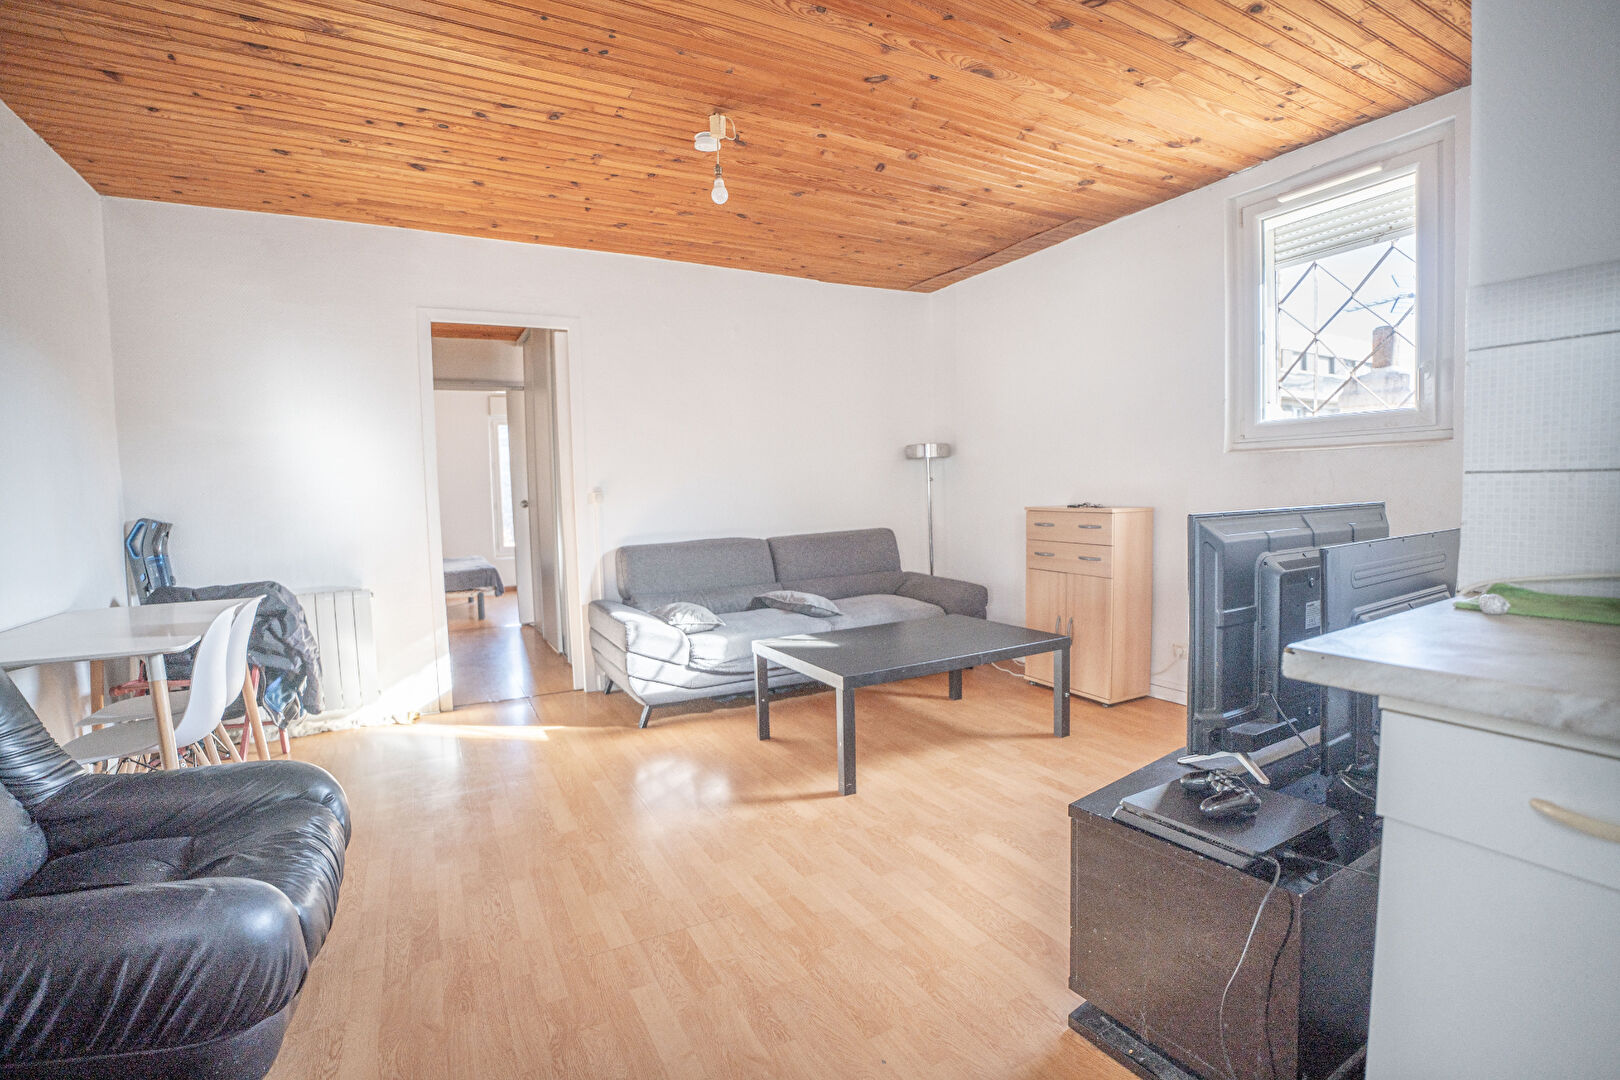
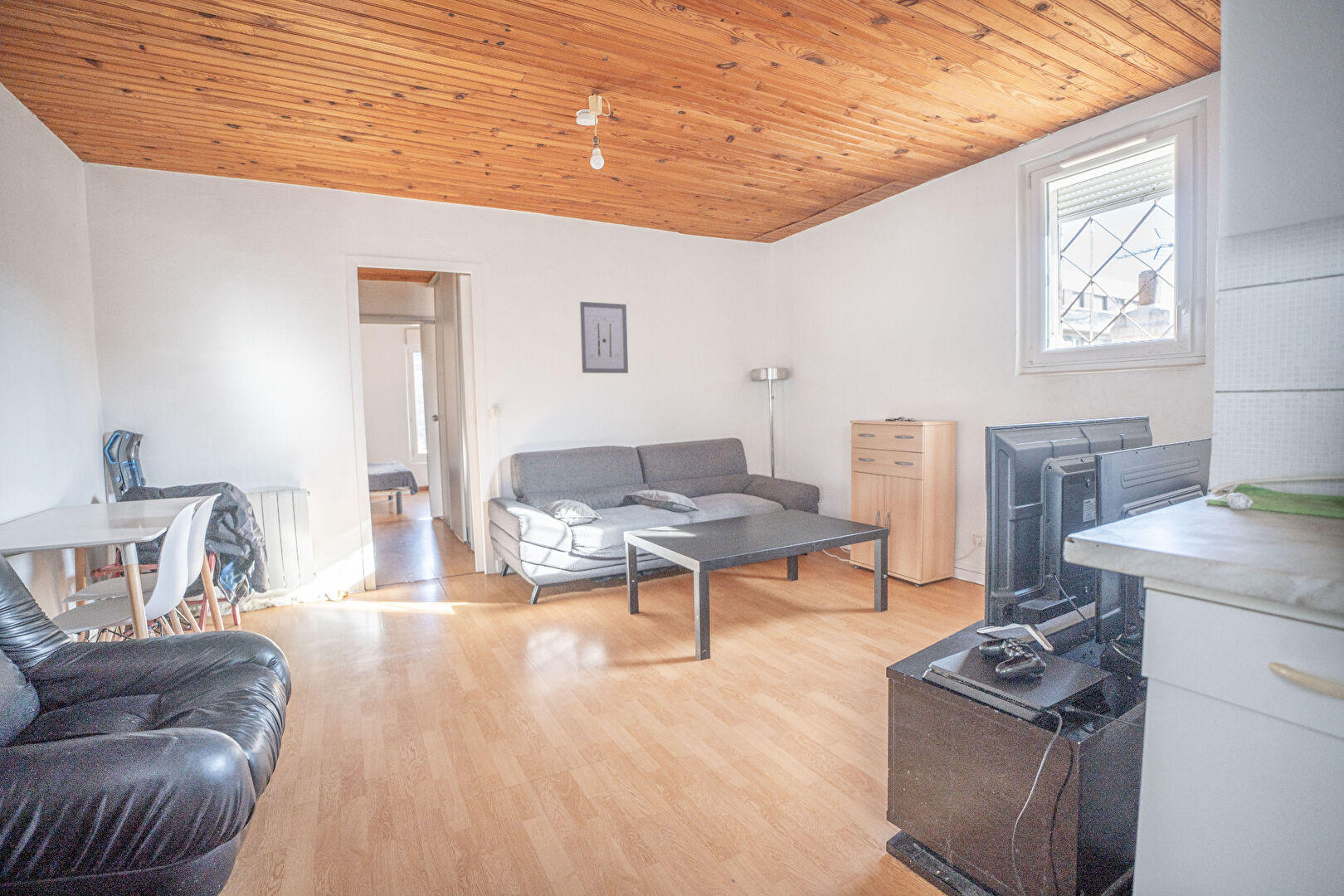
+ wall art [579,301,629,374]
